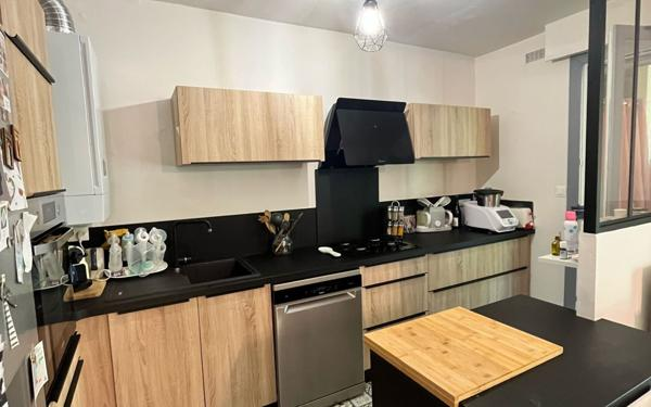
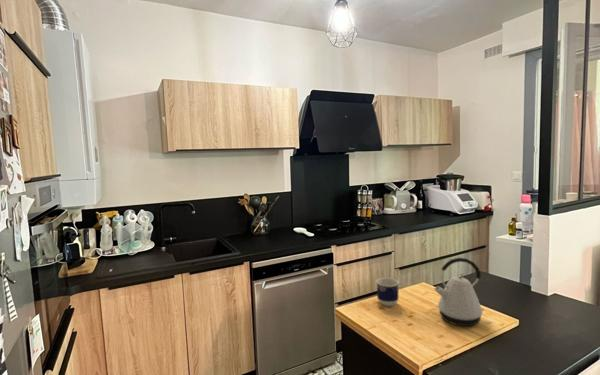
+ cup [375,277,400,307]
+ kettle [433,257,485,327]
